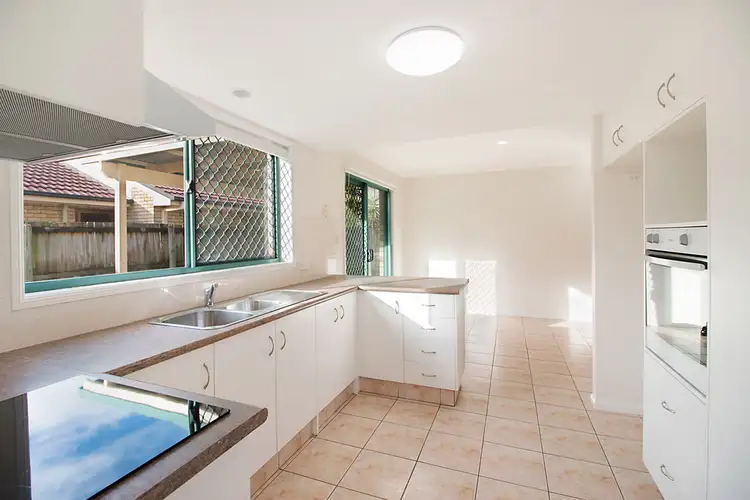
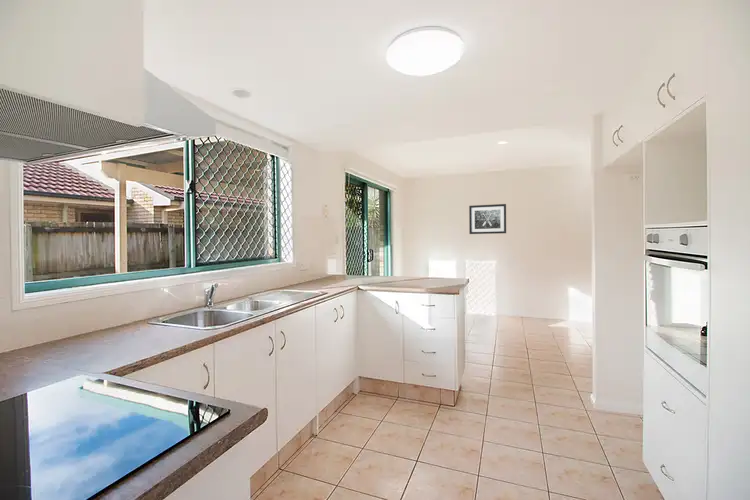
+ wall art [468,203,507,235]
